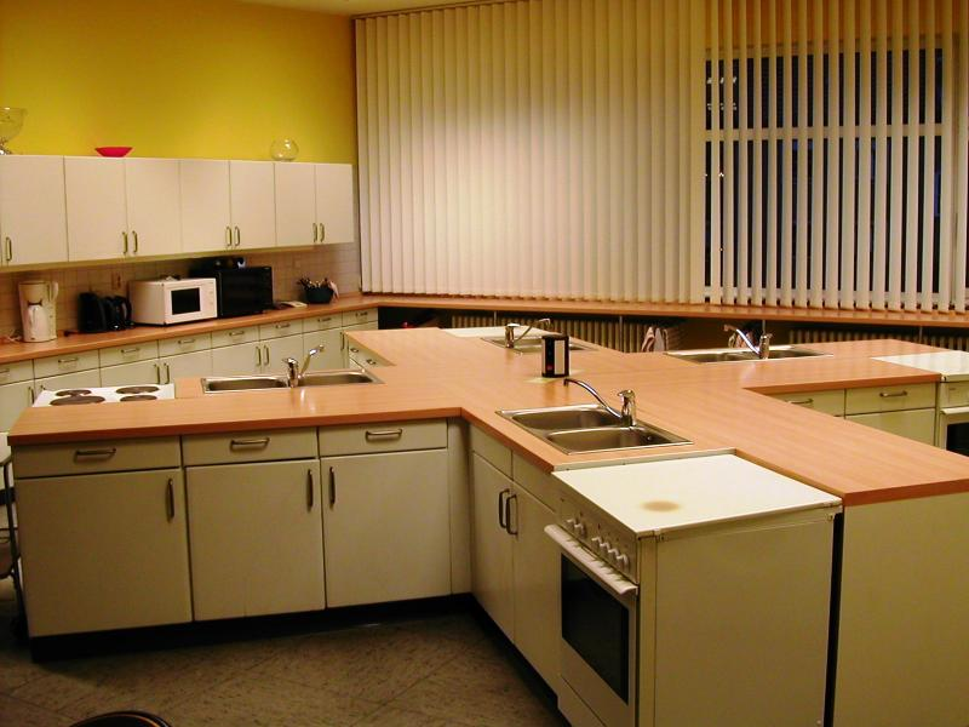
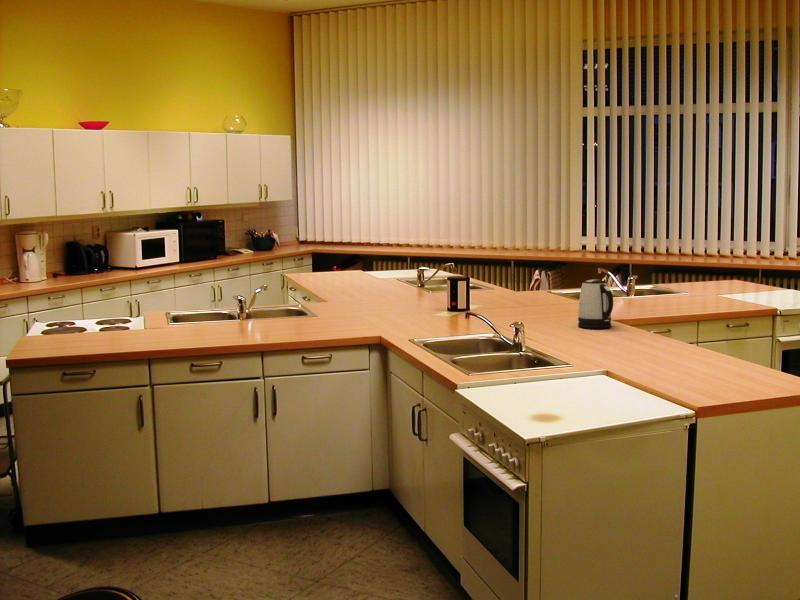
+ kettle [577,279,614,330]
